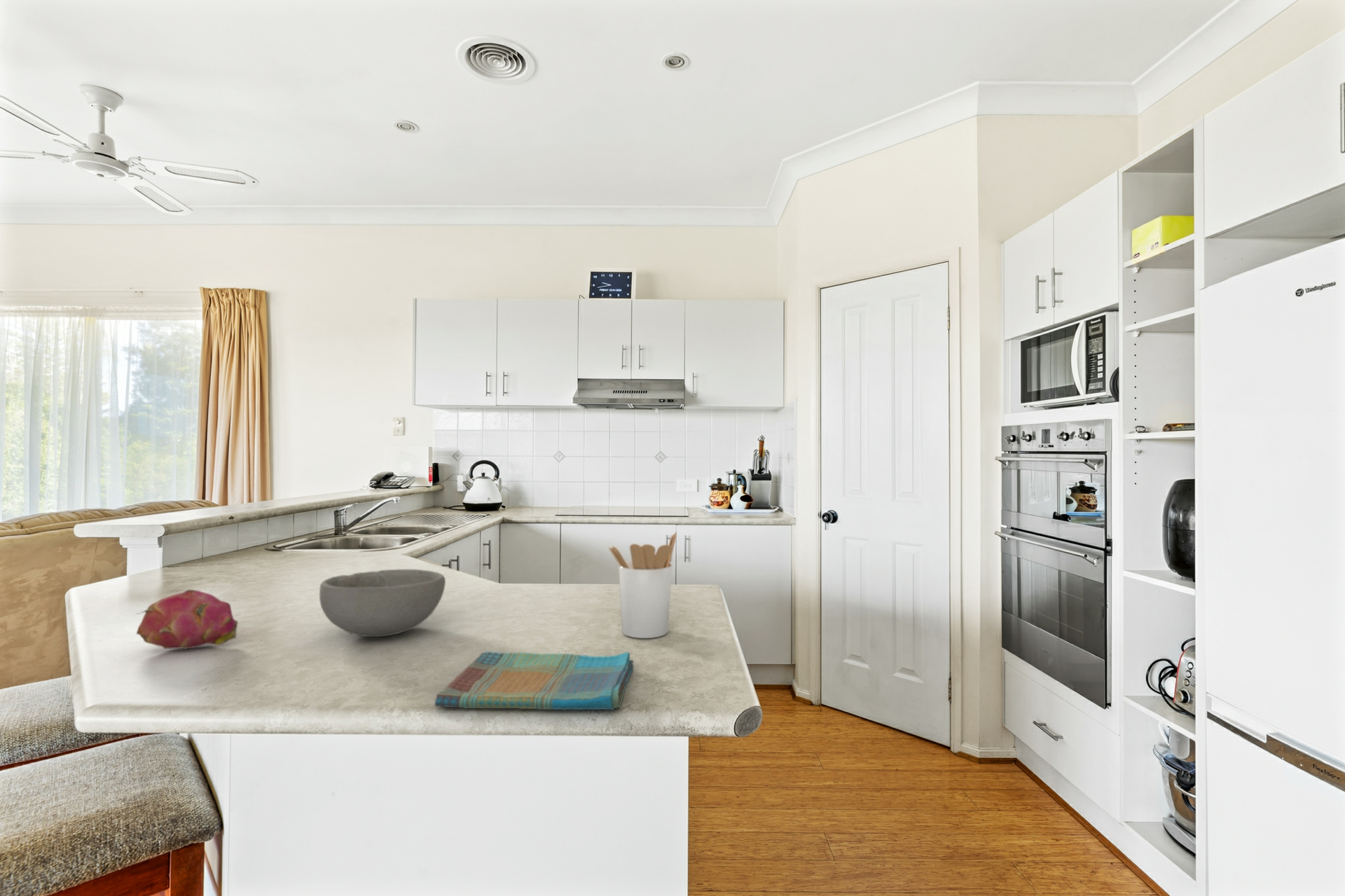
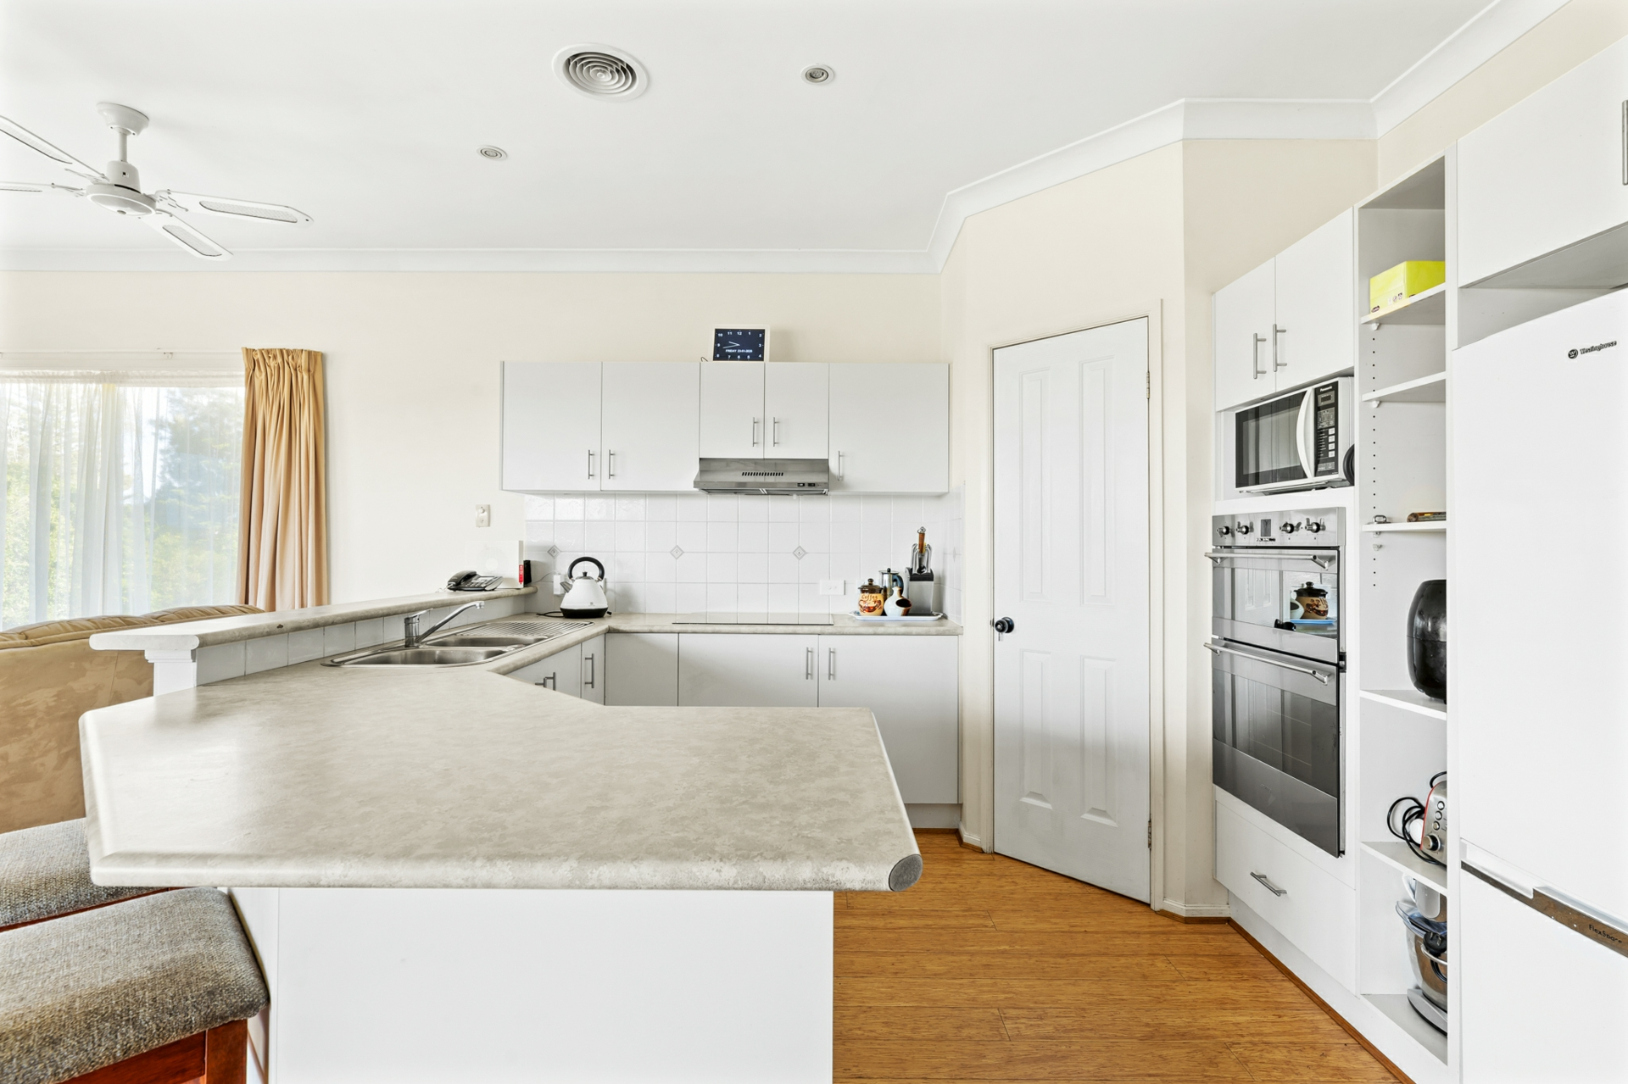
- dish towel [434,651,635,711]
- utensil holder [607,532,677,639]
- fruit [135,589,239,649]
- bowl [319,569,446,637]
